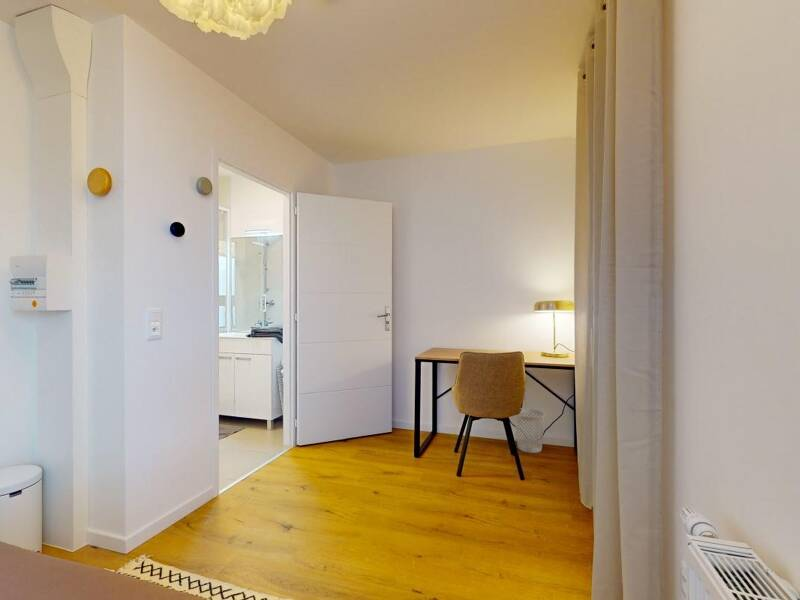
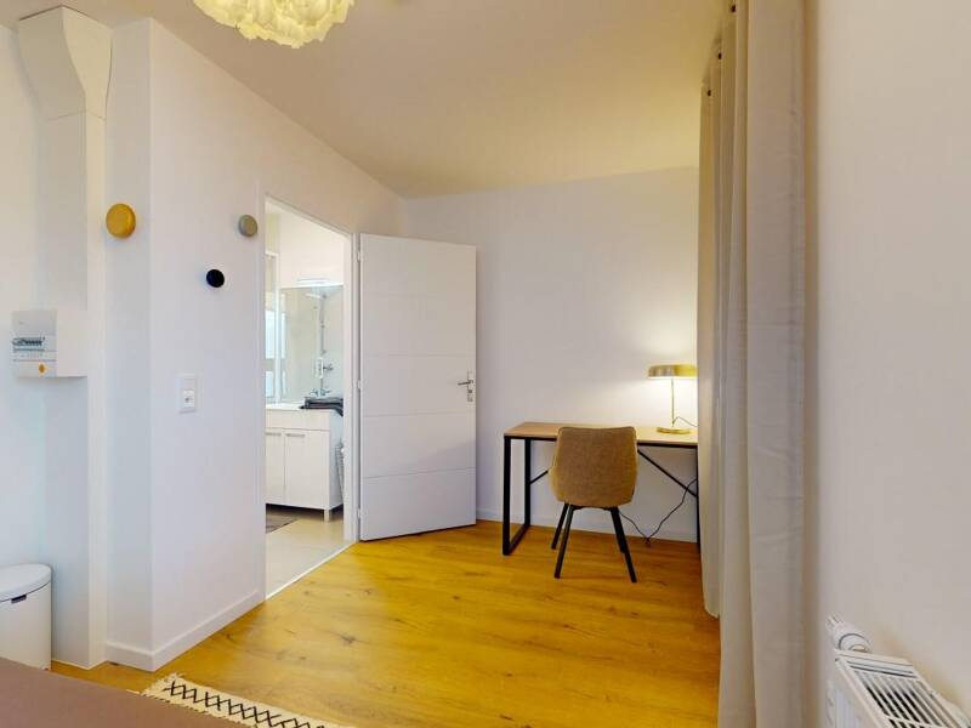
- wastebasket [514,407,546,454]
